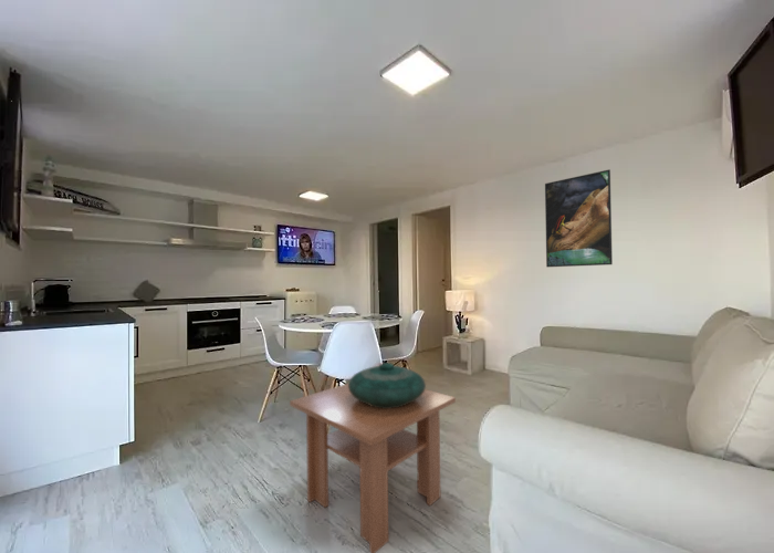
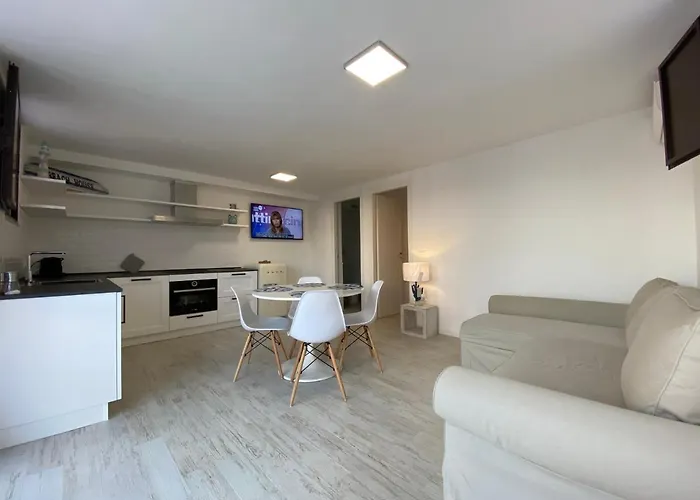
- decorative bowl [347,362,427,408]
- coffee table [289,383,457,553]
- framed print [544,168,614,268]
